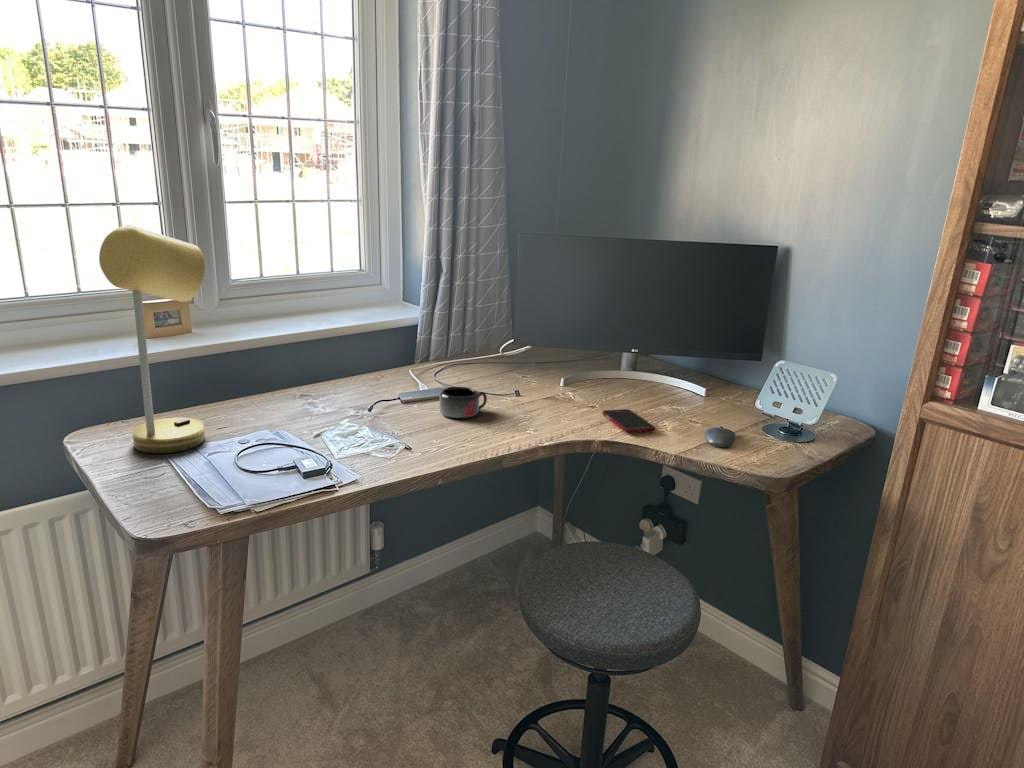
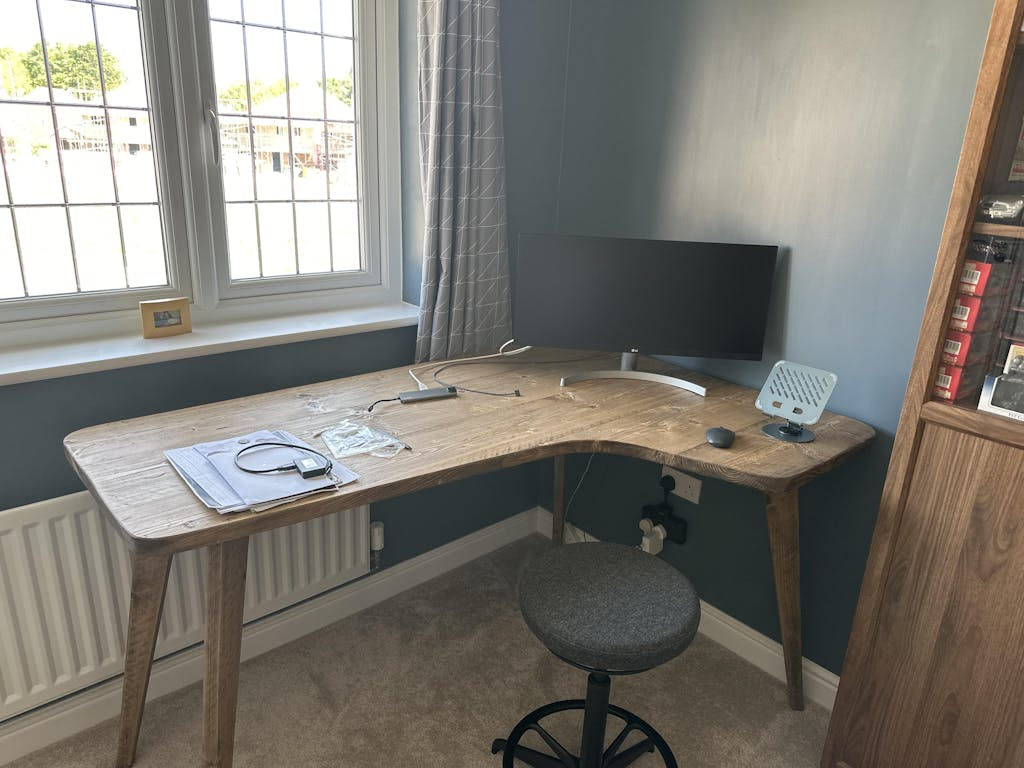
- cell phone [601,408,656,434]
- mug [438,386,488,419]
- desk lamp [98,224,206,454]
